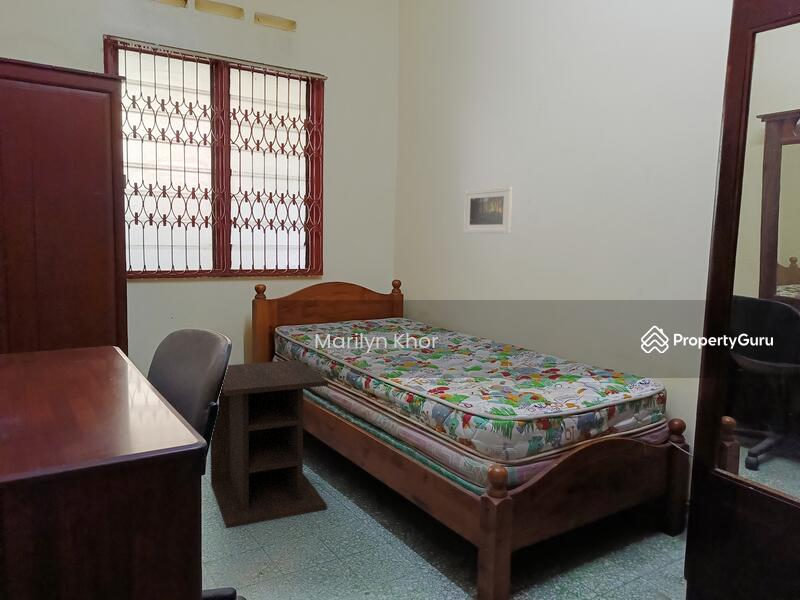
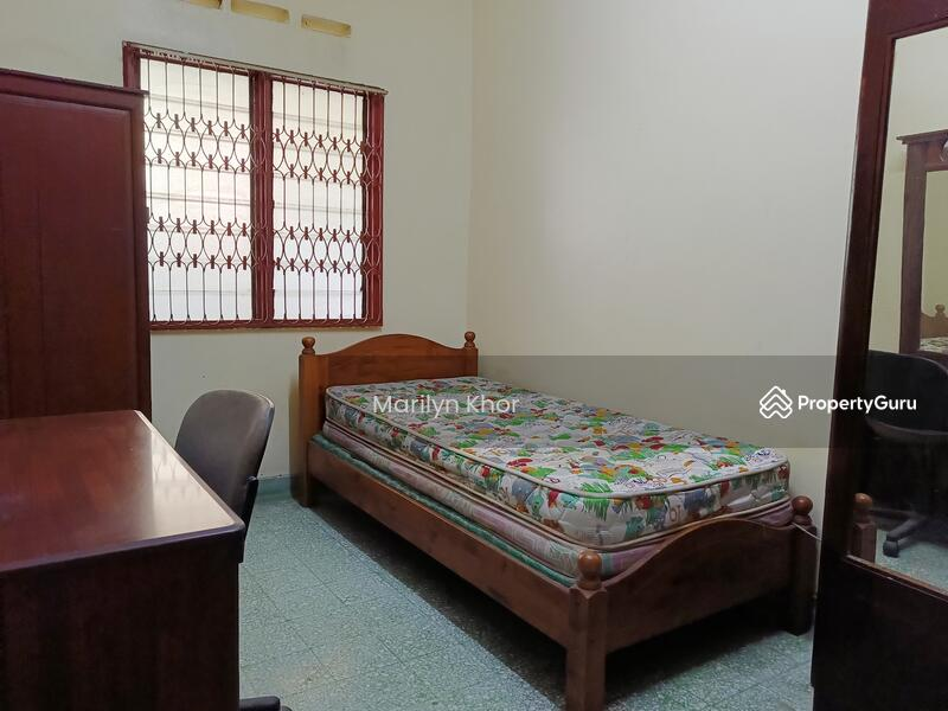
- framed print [463,185,514,234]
- nightstand [210,359,329,529]
